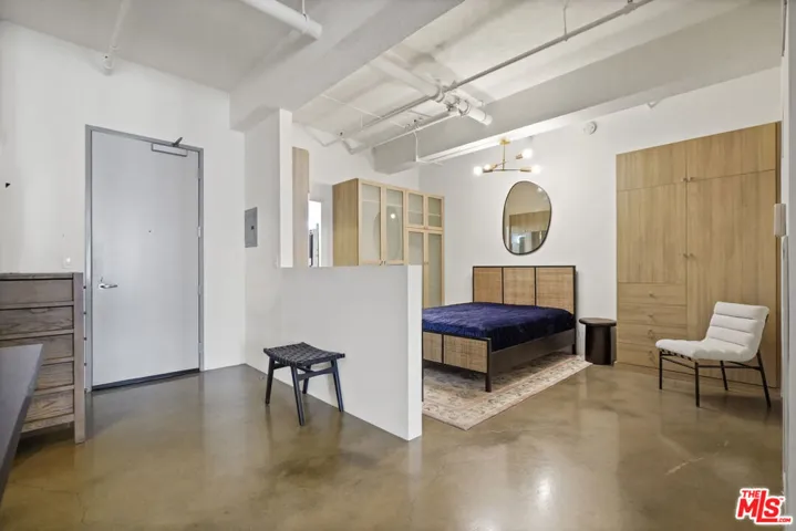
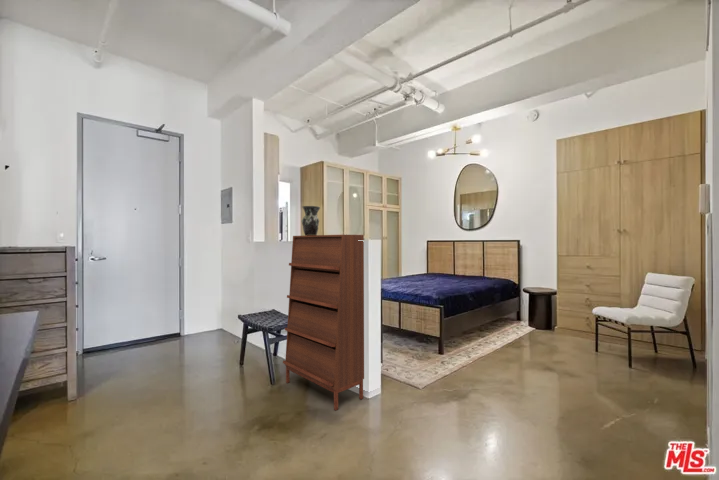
+ vase [300,205,321,236]
+ shoe cabinet [282,234,365,411]
